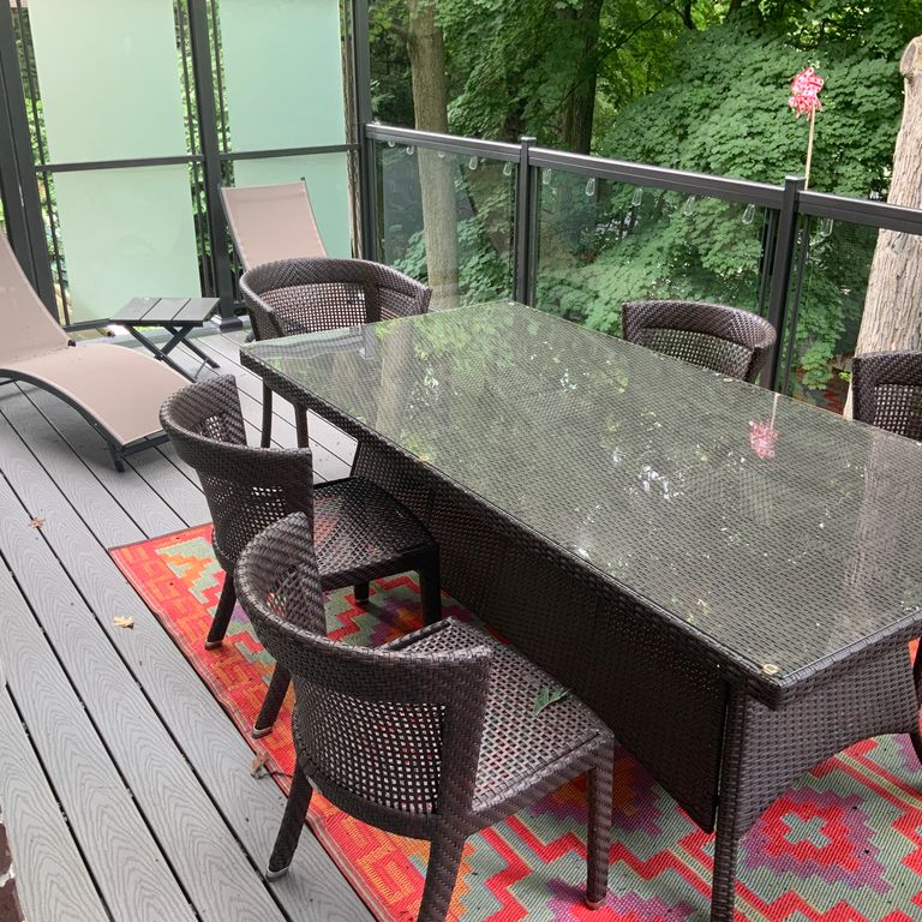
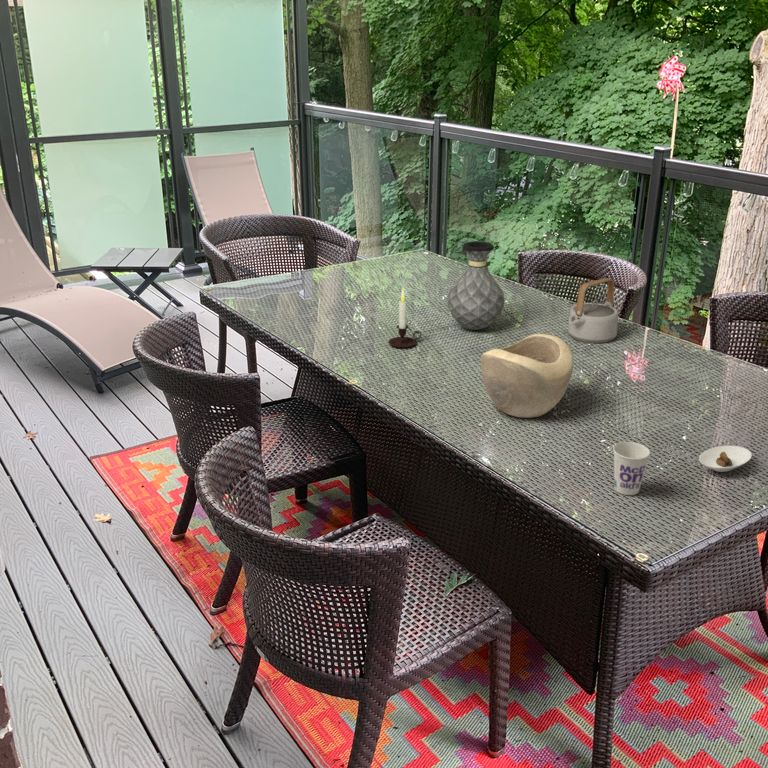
+ cup [612,441,651,496]
+ teapot [567,277,619,344]
+ vase [446,240,505,331]
+ candle [388,286,422,349]
+ decorative bowl [480,333,574,419]
+ saucer [698,445,753,473]
